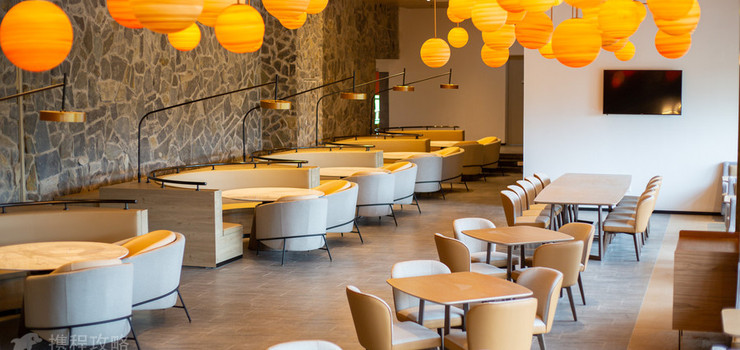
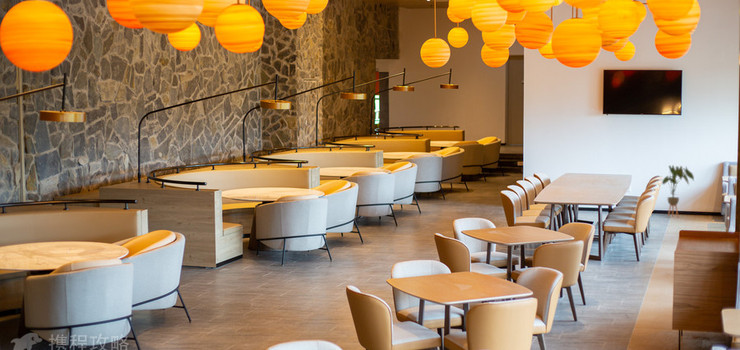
+ house plant [661,164,695,219]
